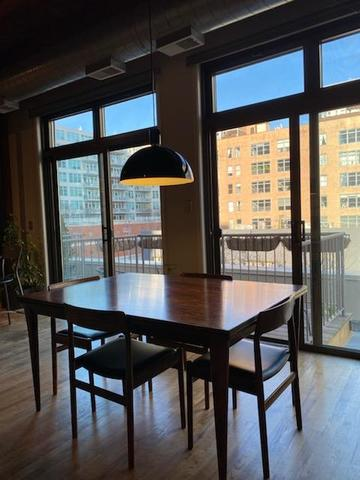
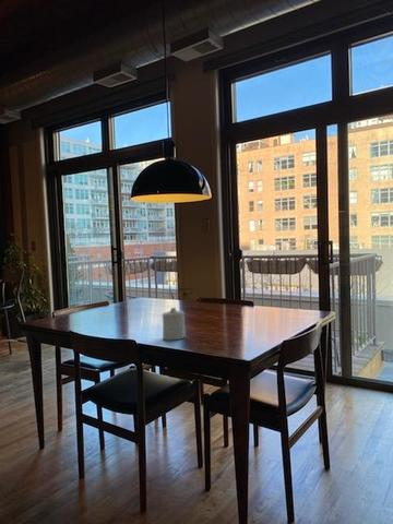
+ candle [162,307,187,342]
